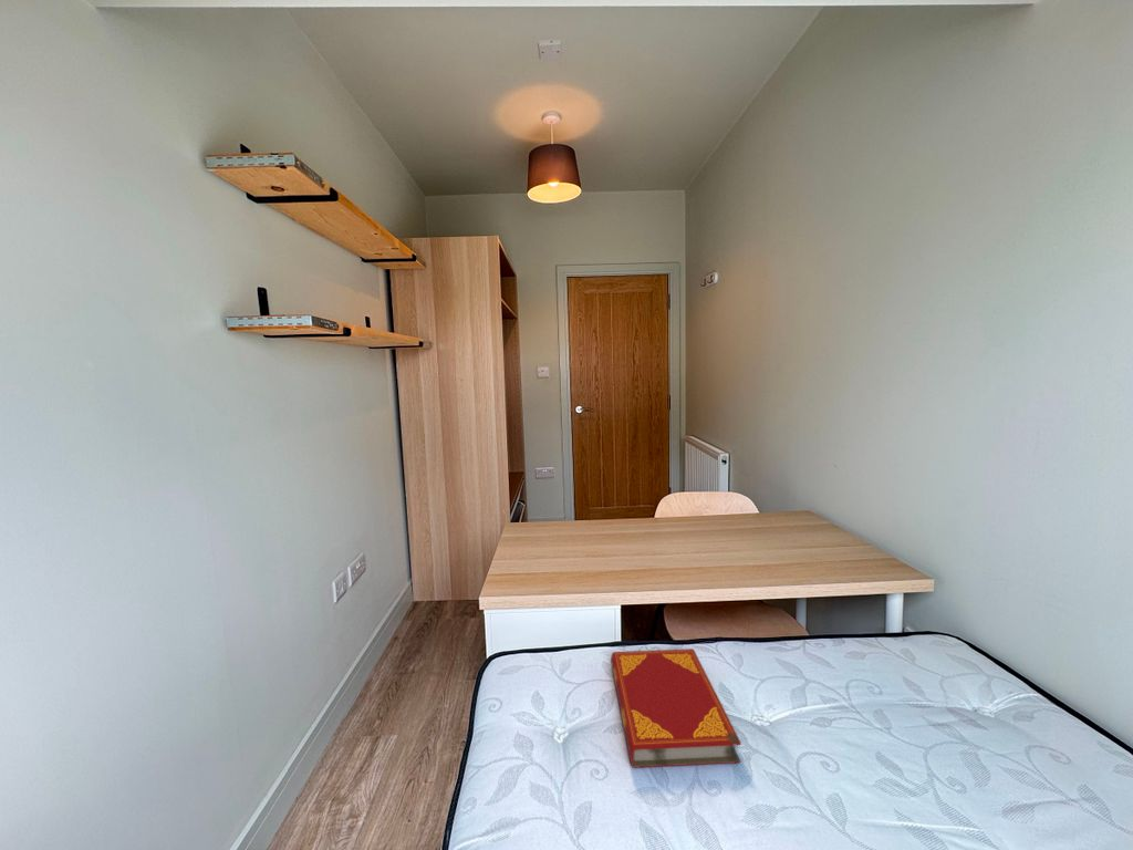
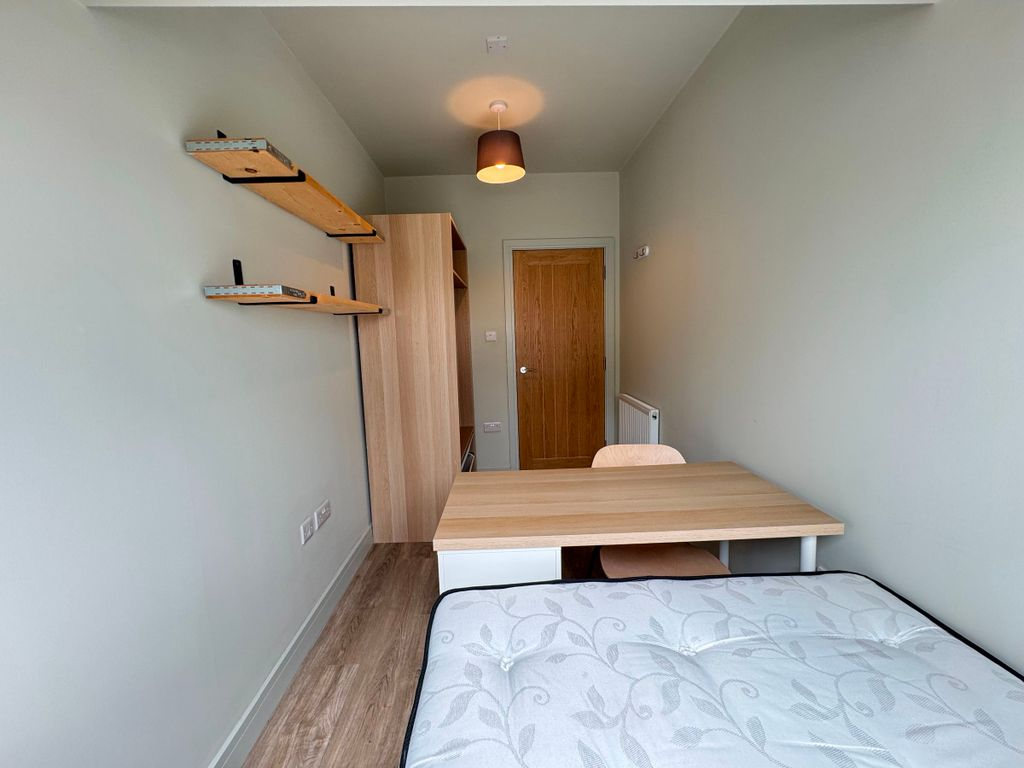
- hardback book [610,647,742,769]
